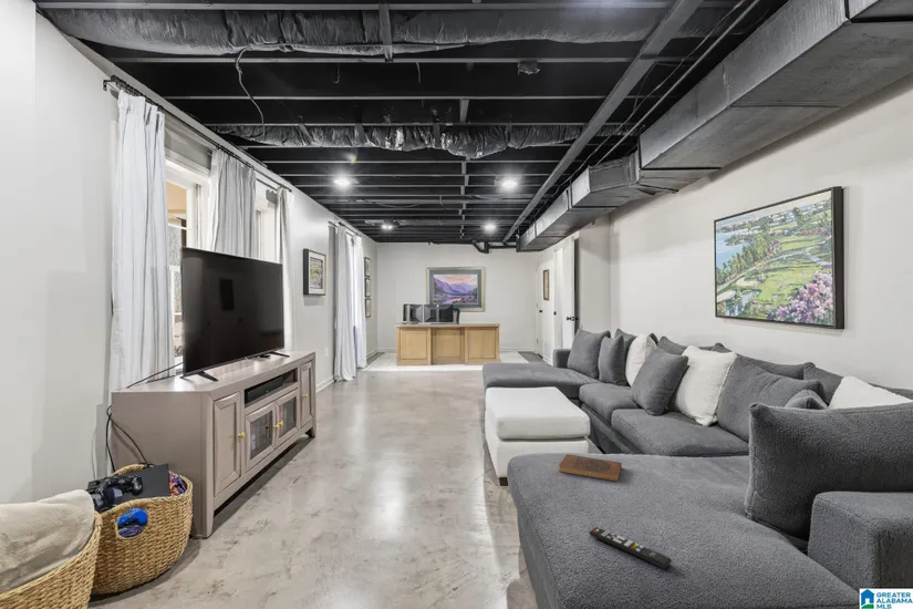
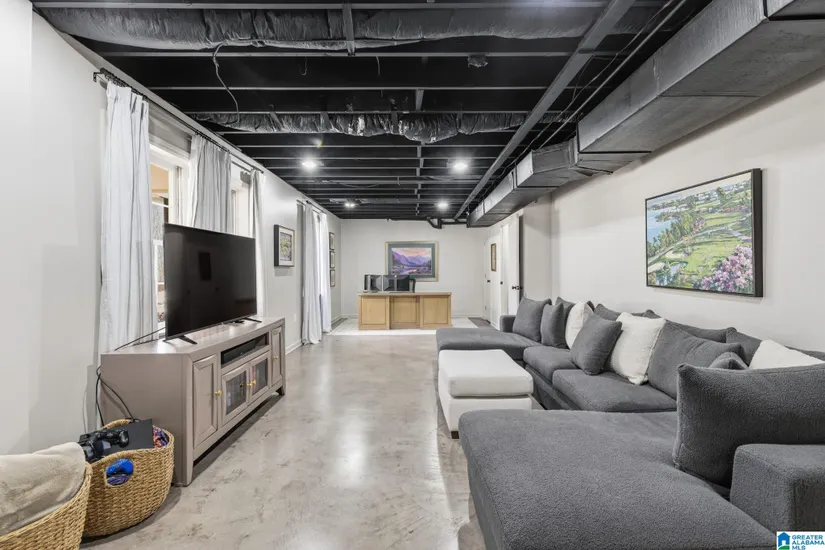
- book [558,453,623,483]
- remote control [588,526,673,570]
